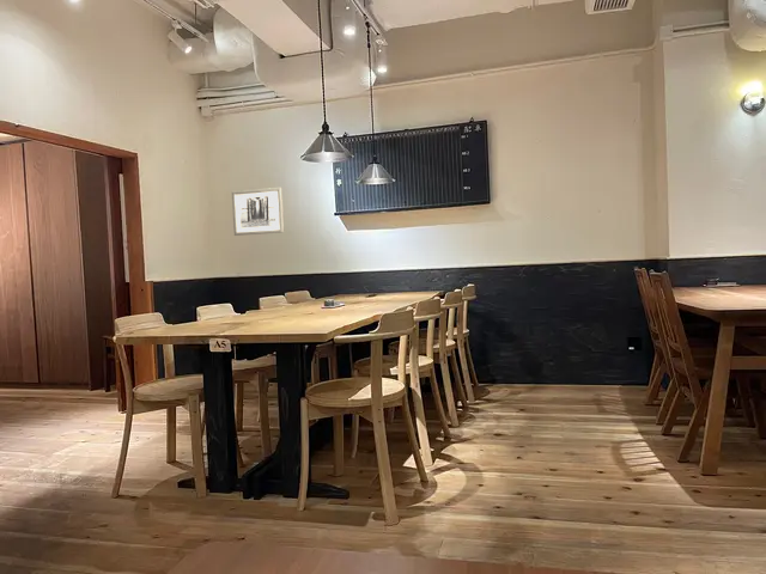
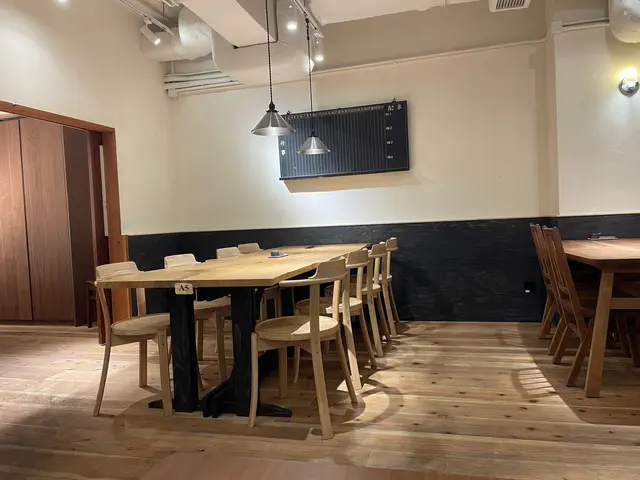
- wall art [231,187,285,237]
